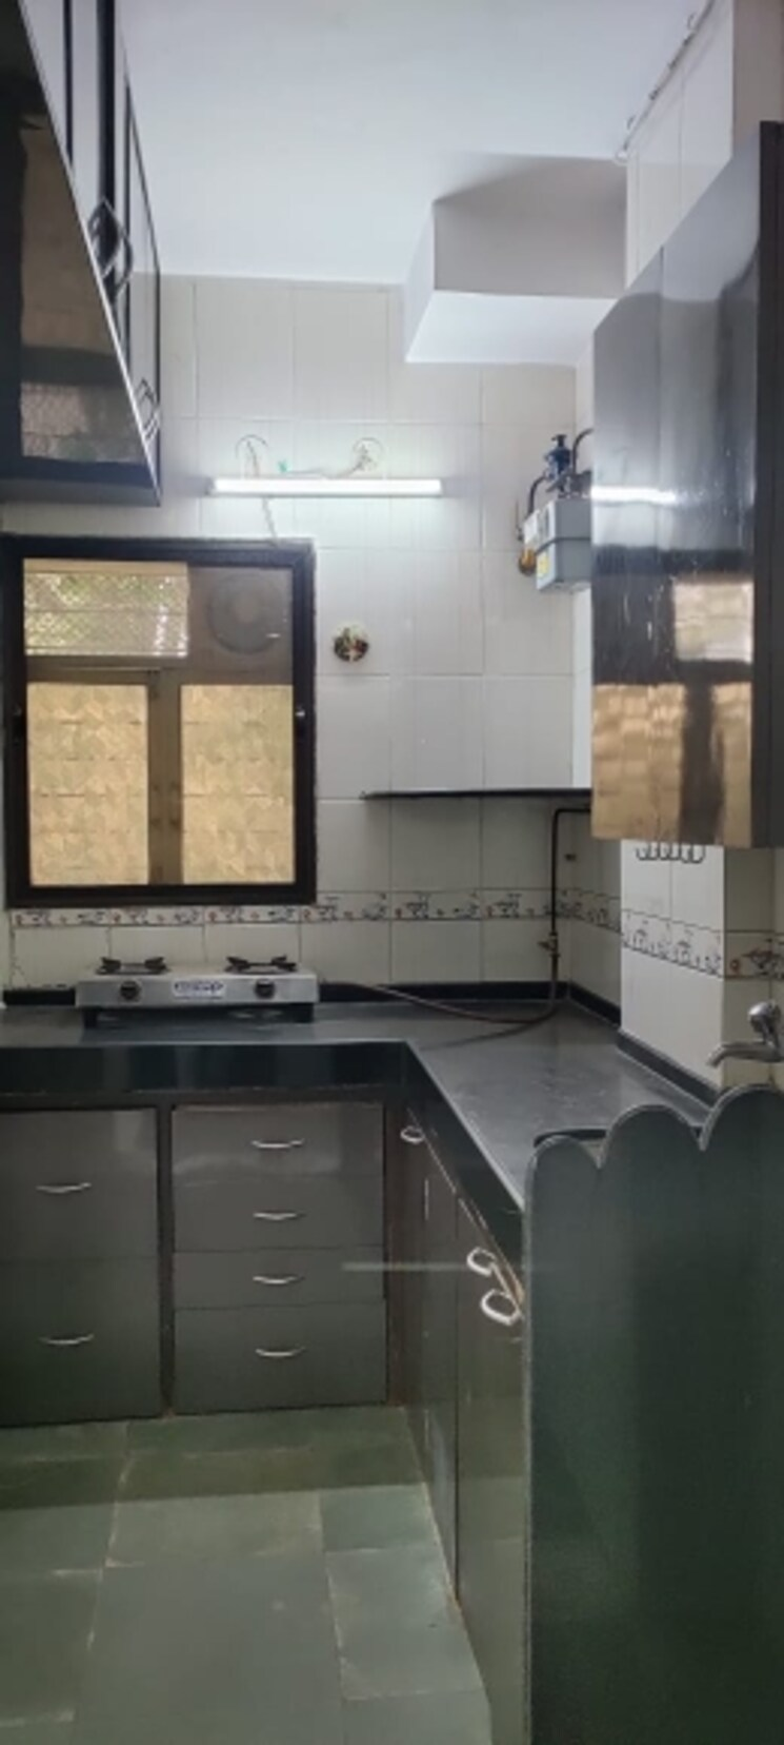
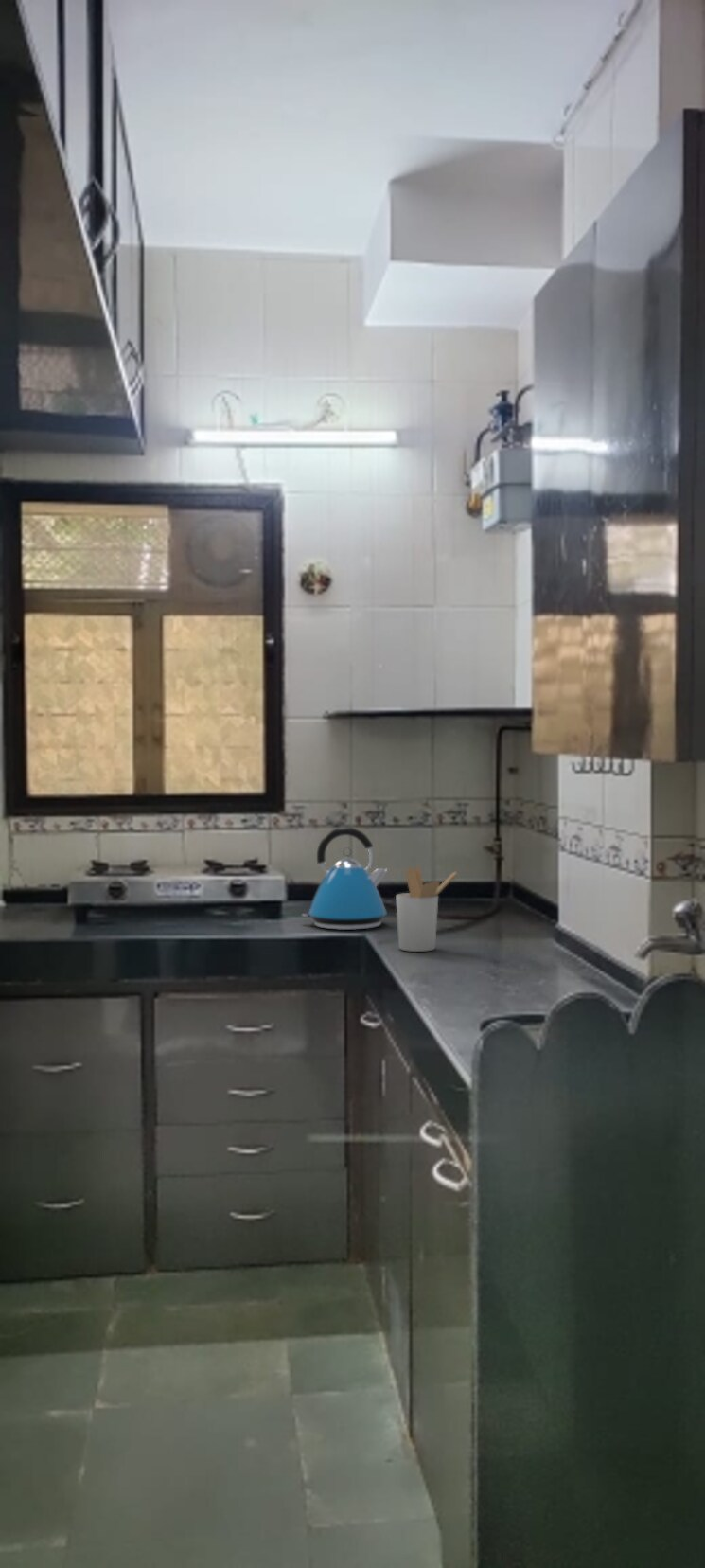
+ utensil holder [395,866,458,953]
+ kettle [301,826,388,931]
